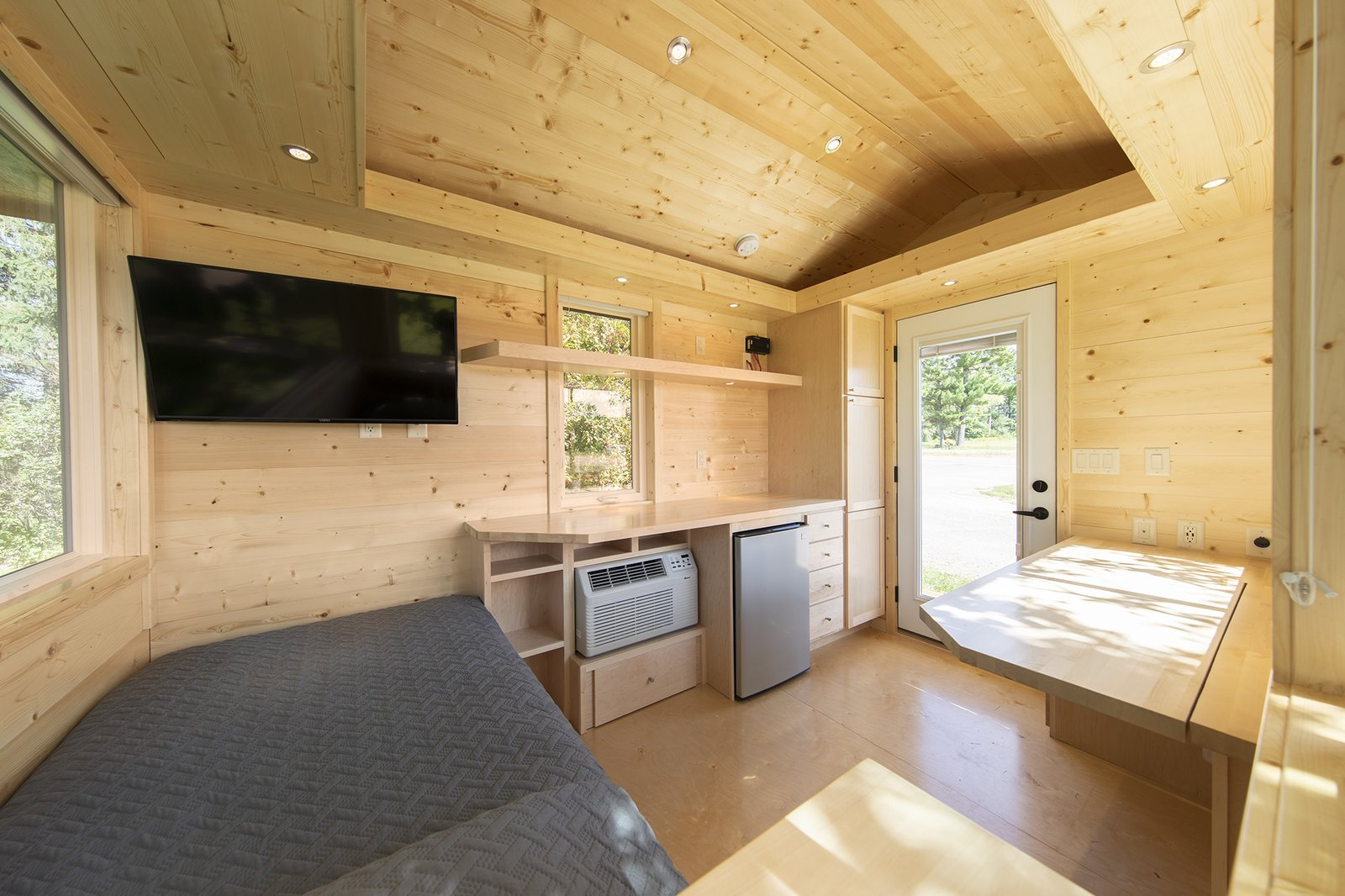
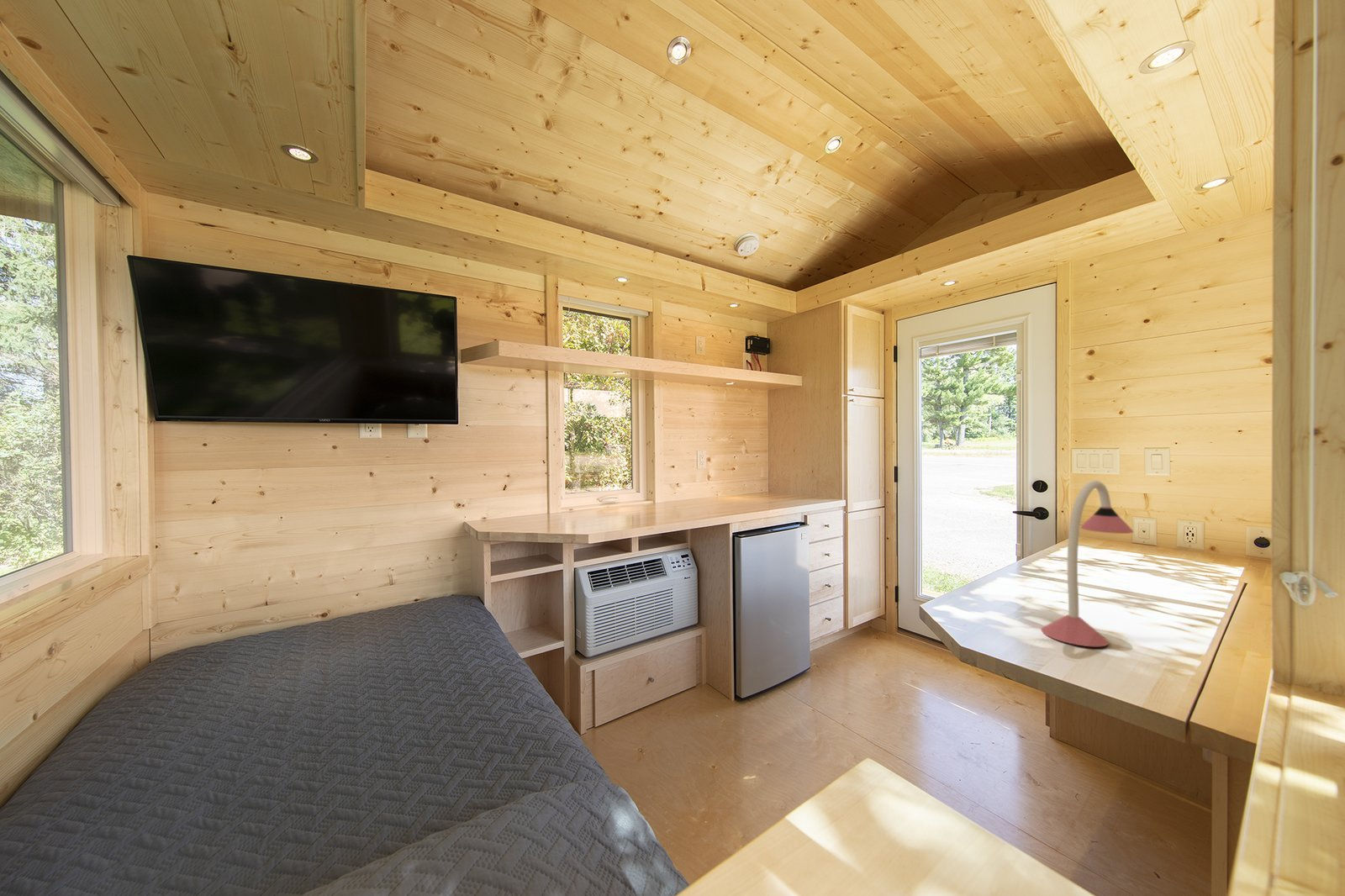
+ desk lamp [1041,480,1134,647]
